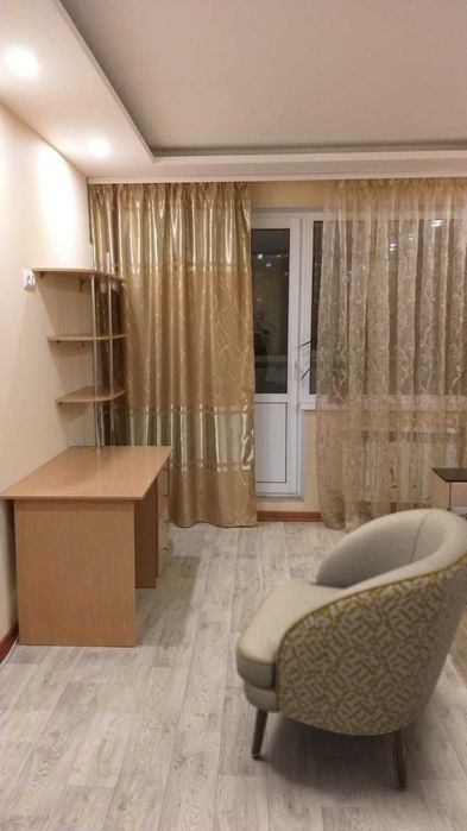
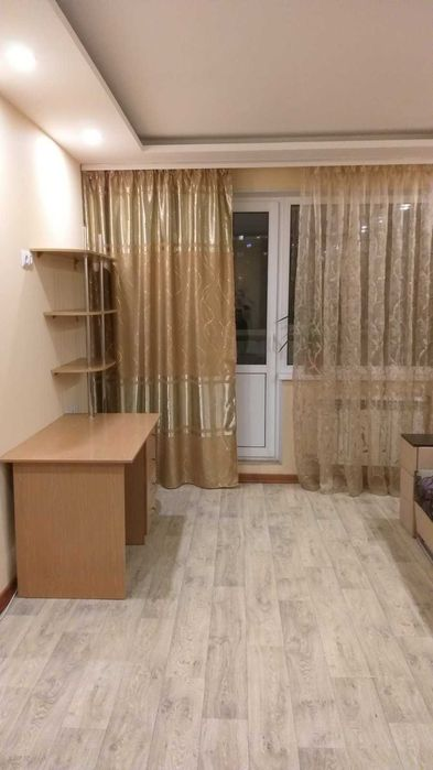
- armchair [234,508,467,792]
